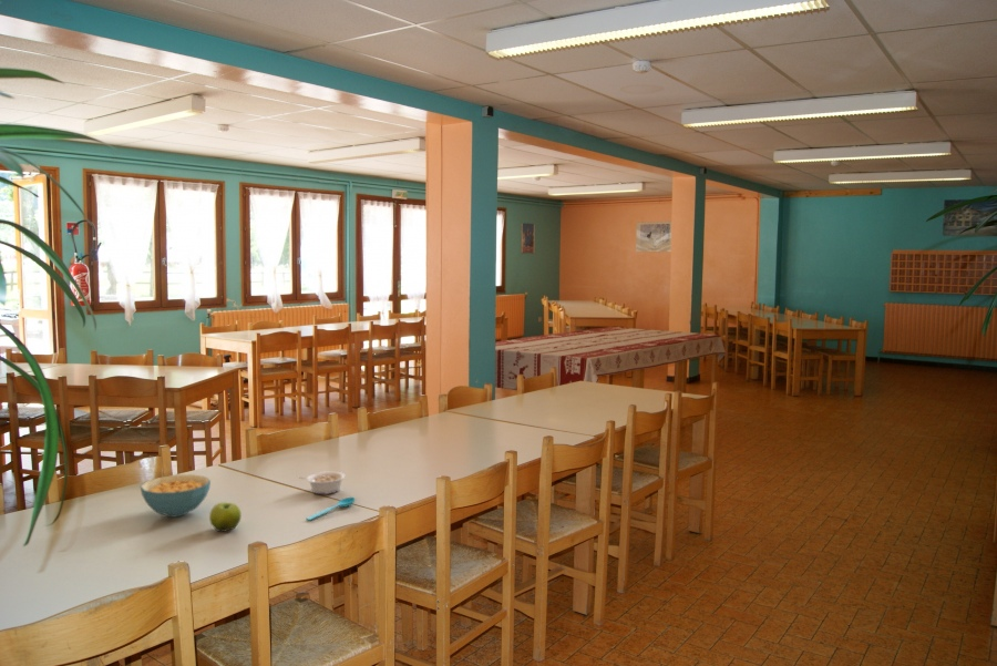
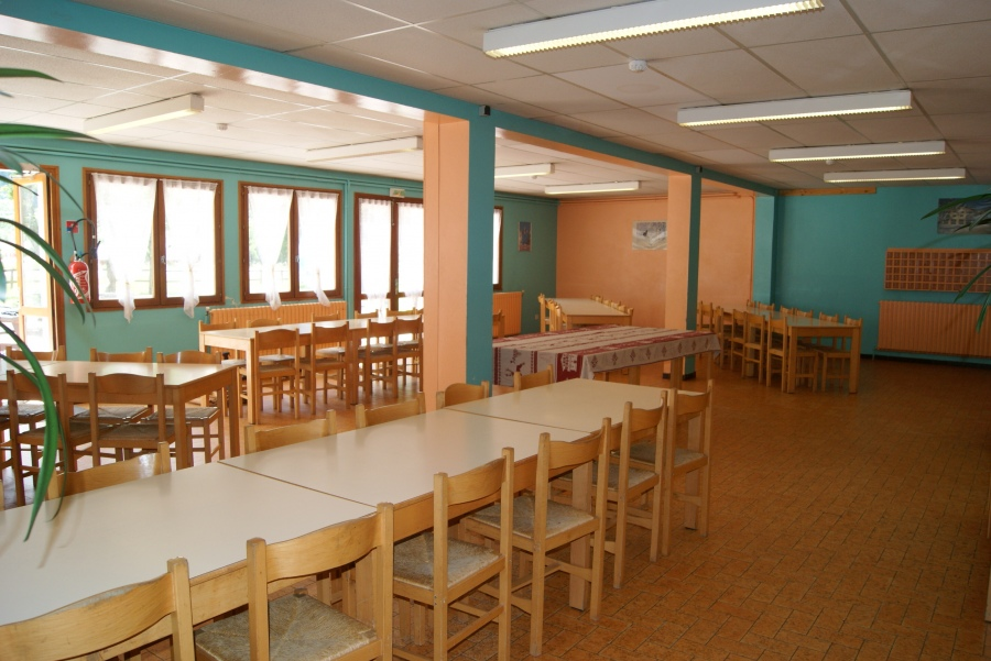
- cereal bowl [140,473,212,519]
- legume [297,471,347,495]
- spoon [305,496,357,522]
- fruit [208,501,243,533]
